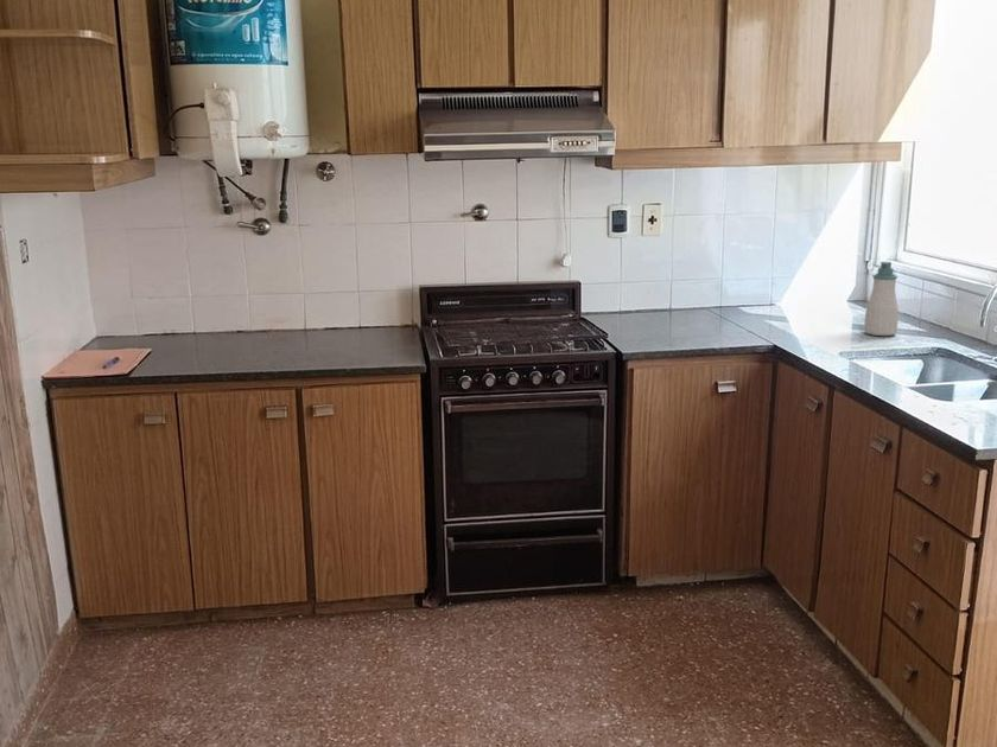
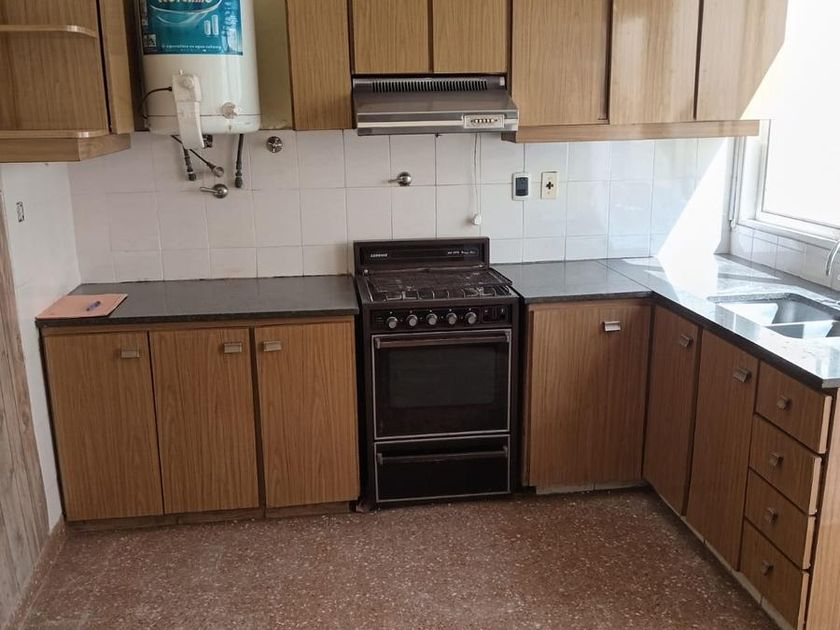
- soap bottle [863,261,900,337]
